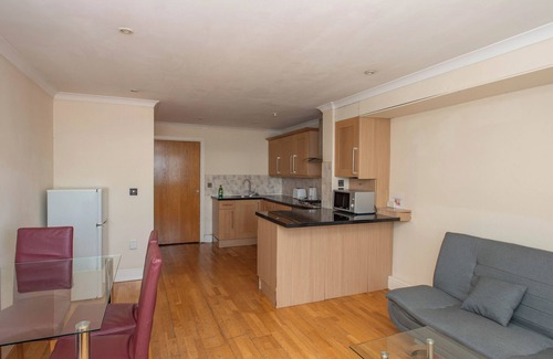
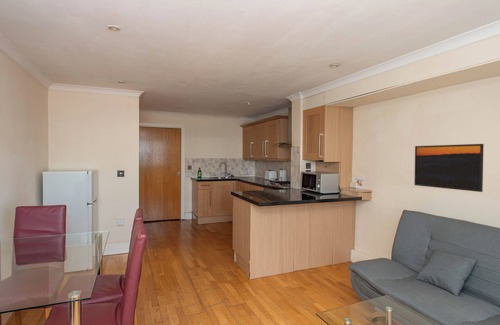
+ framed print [413,143,485,193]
